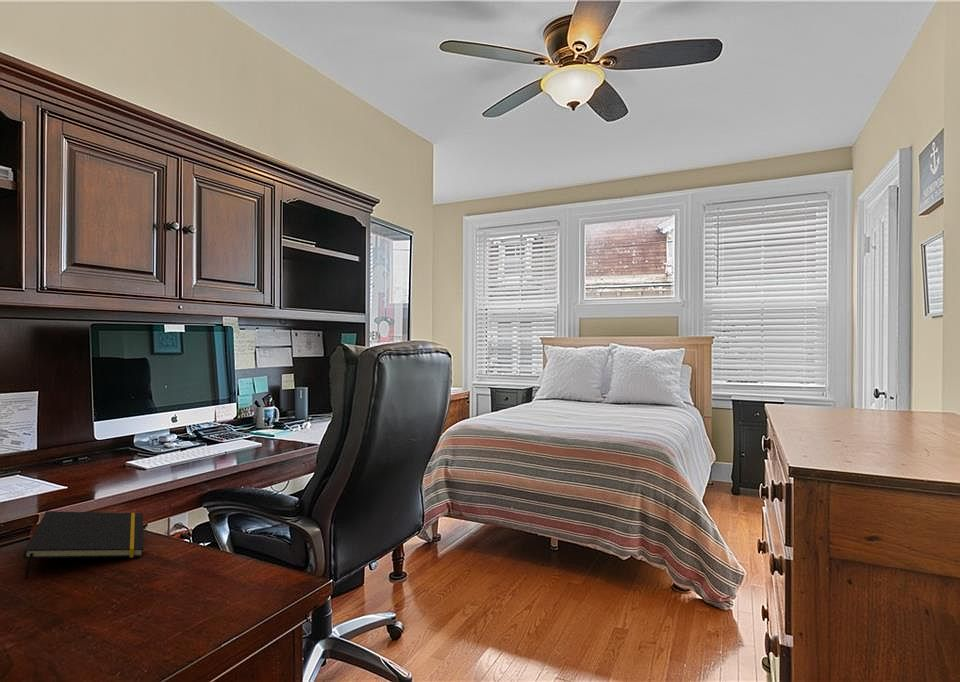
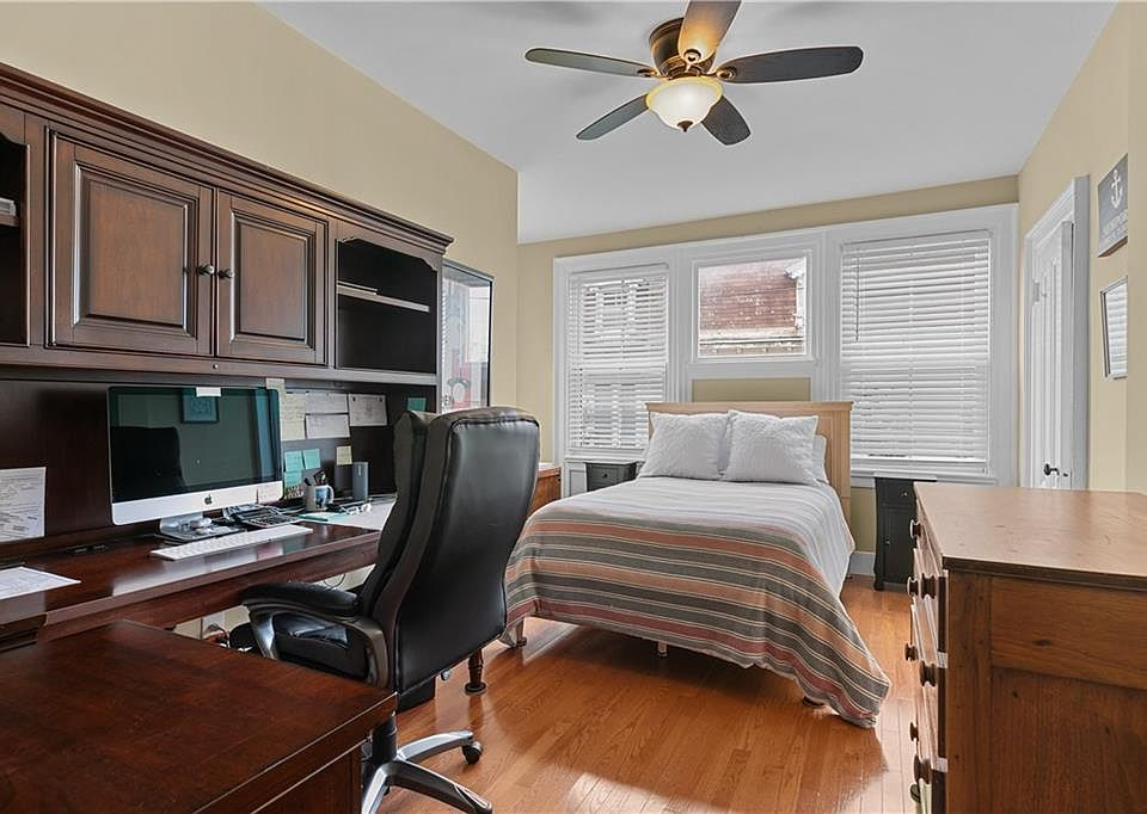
- notepad [22,510,145,580]
